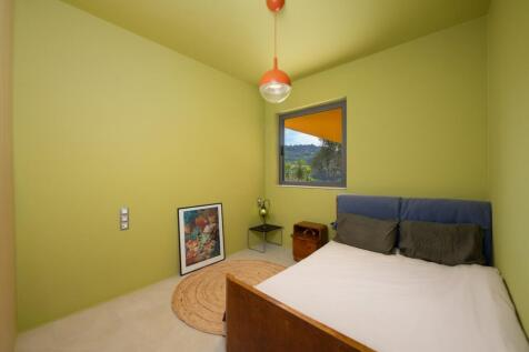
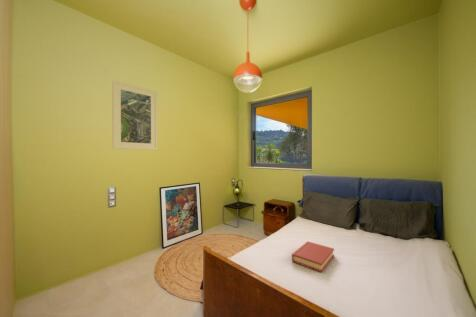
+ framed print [111,79,158,151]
+ hardback book [291,240,335,273]
